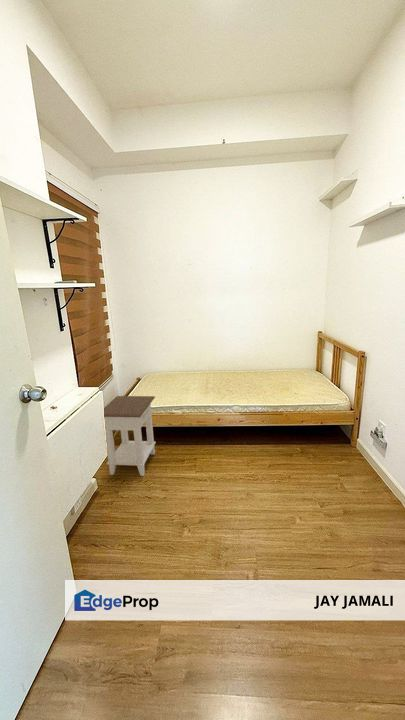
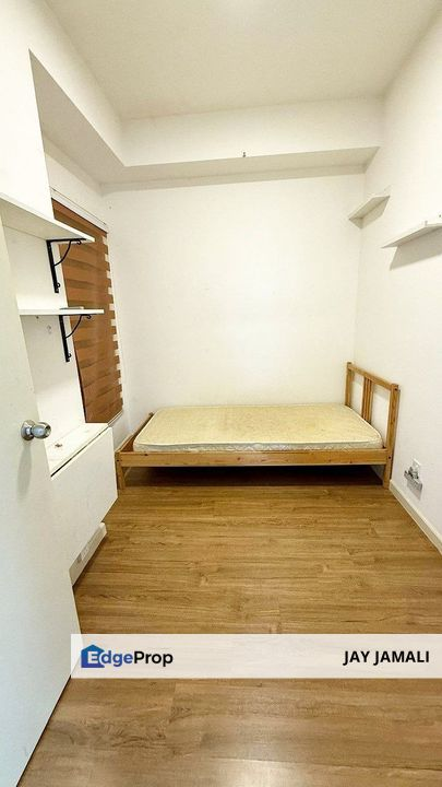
- nightstand [103,395,157,477]
